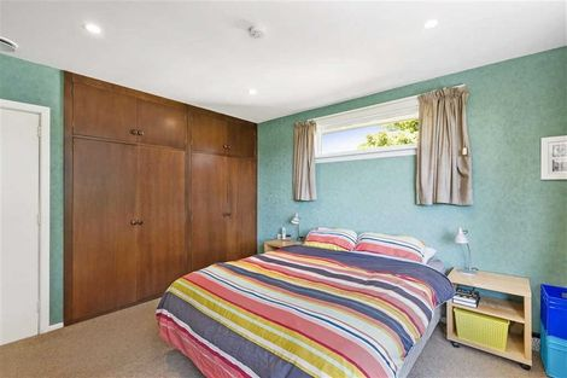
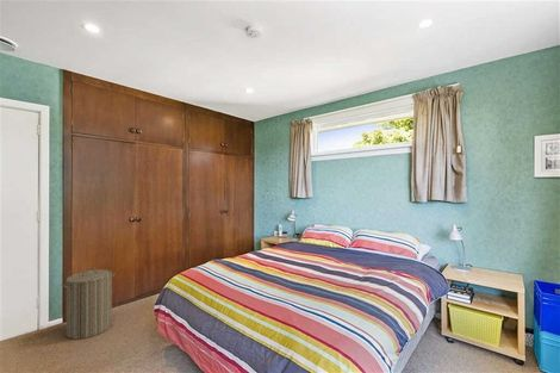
+ laundry hamper [61,266,117,341]
